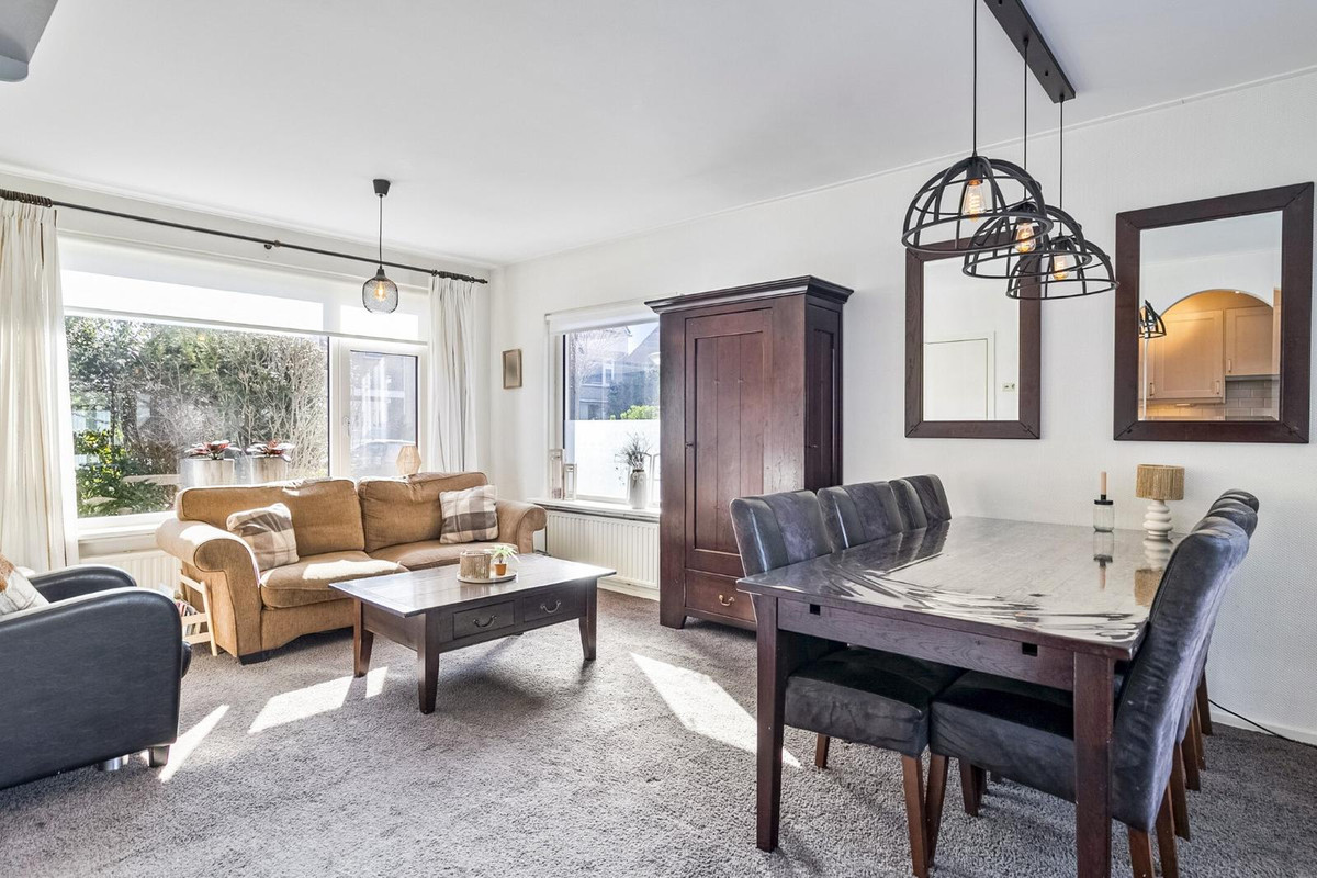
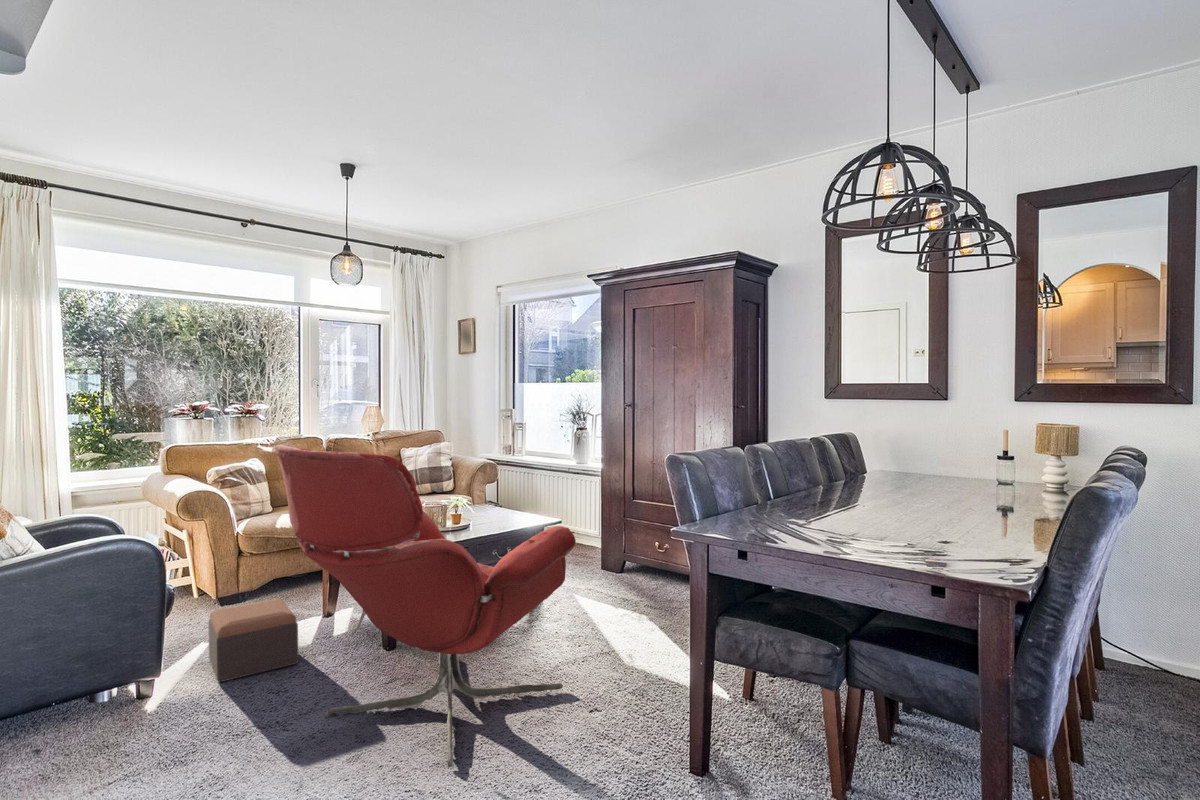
+ lounge chair [274,444,577,768]
+ footstool [207,598,300,684]
